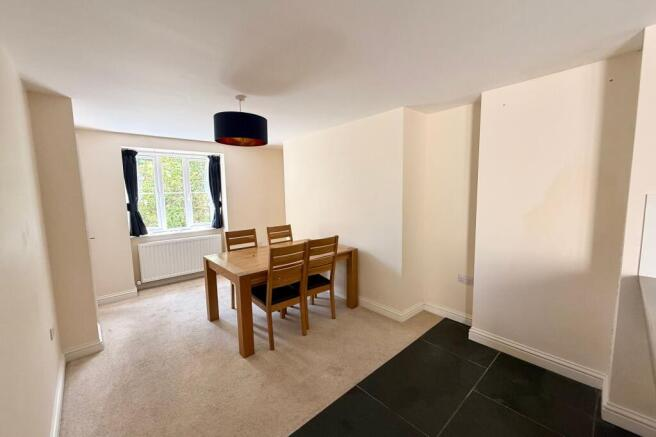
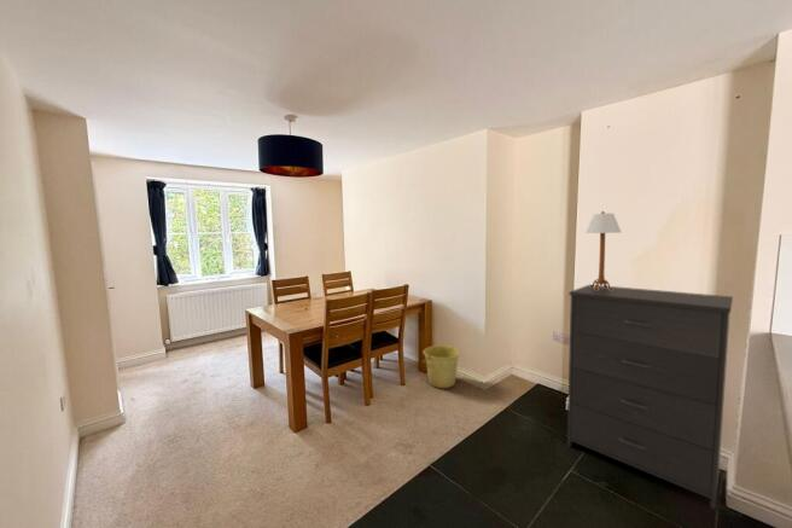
+ bucket [421,344,461,389]
+ dresser [566,284,734,510]
+ table lamp [584,210,623,290]
